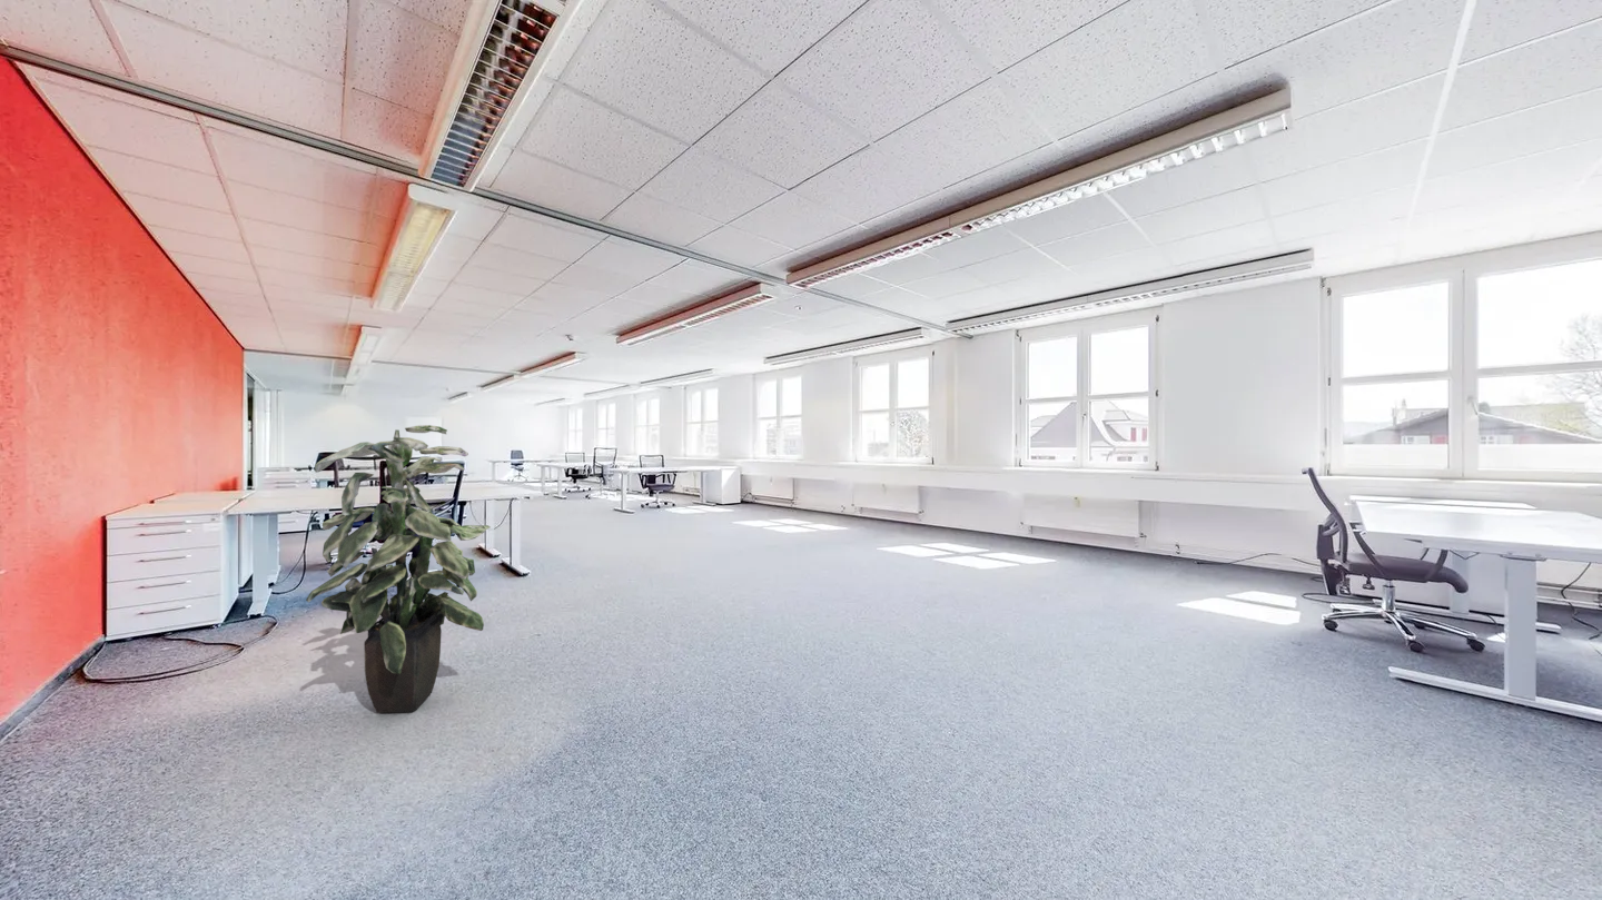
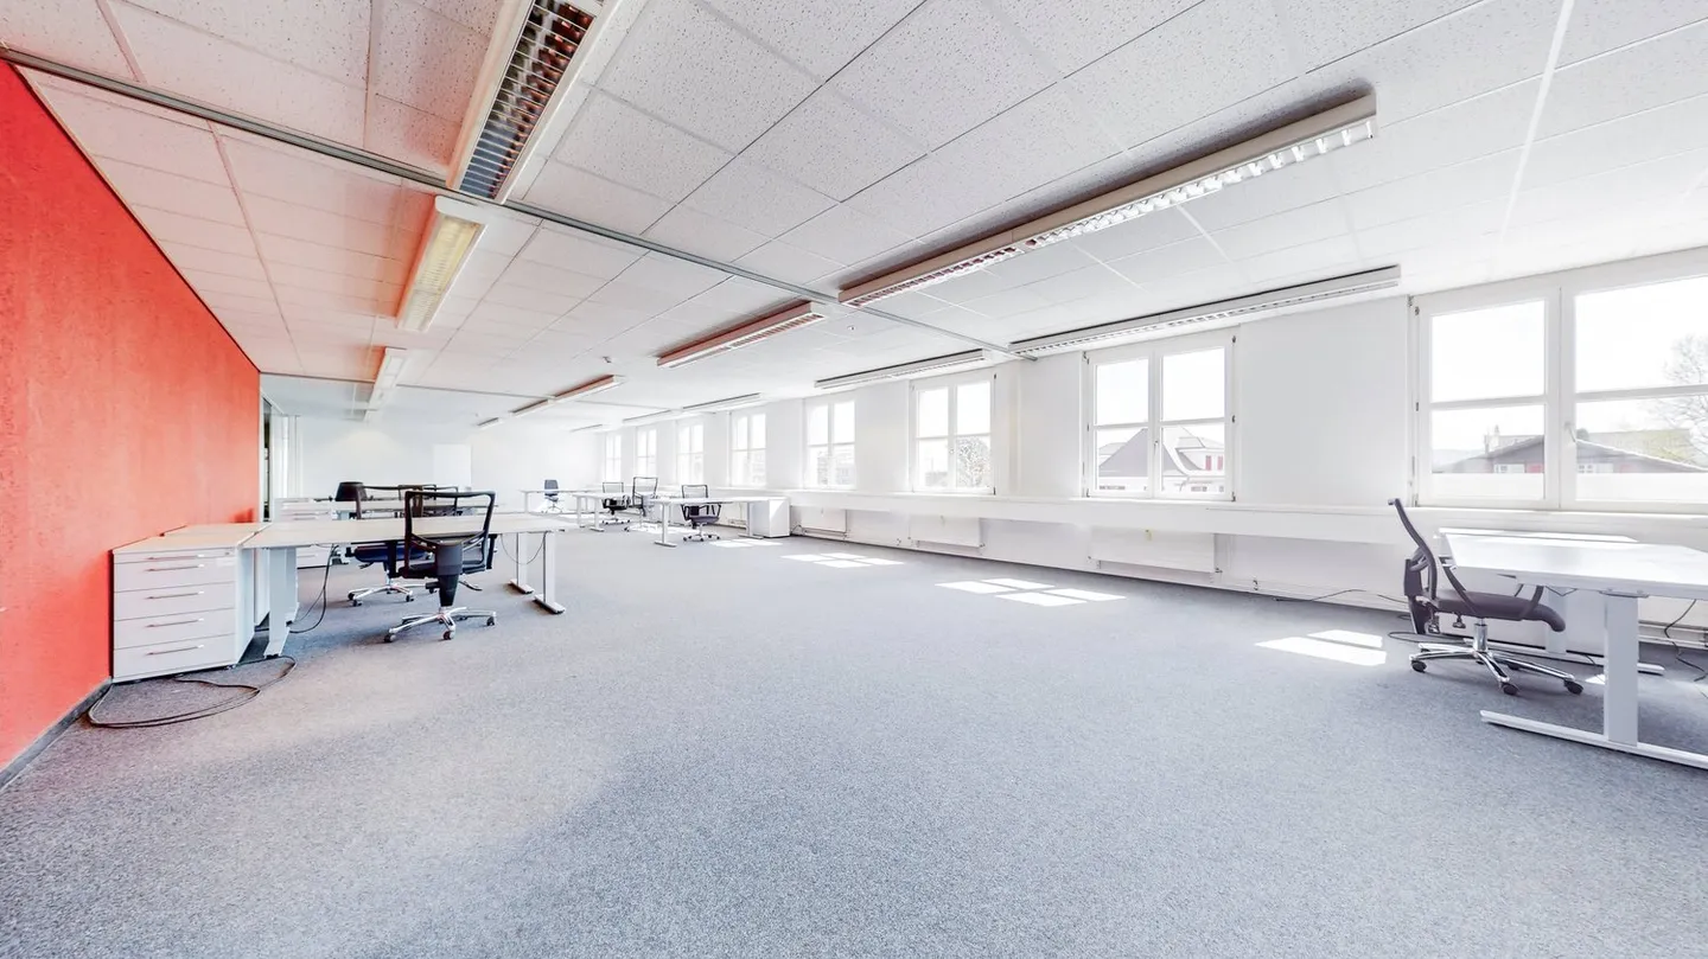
- indoor plant [305,424,492,714]
